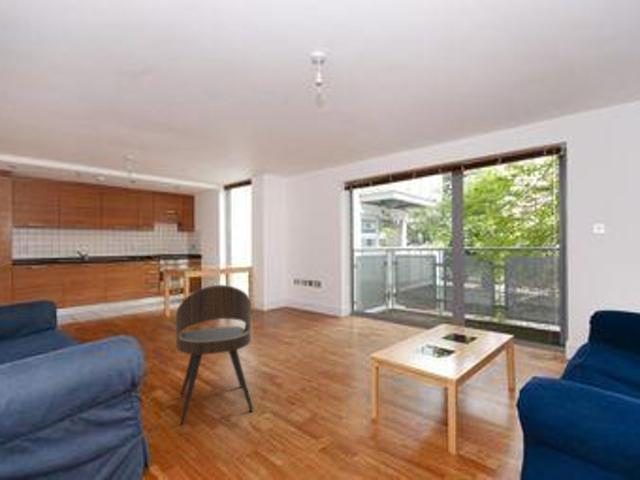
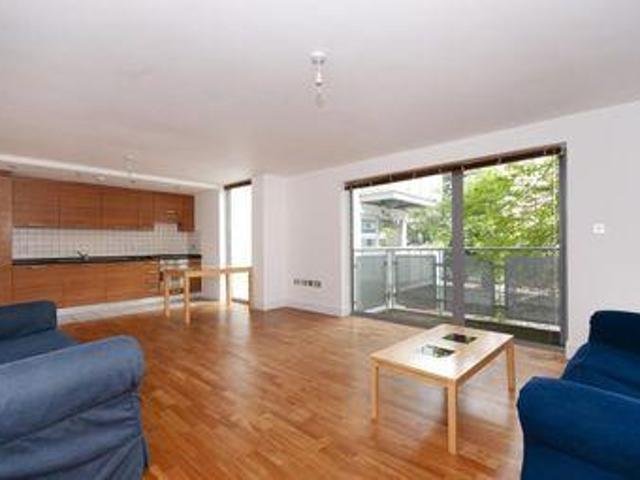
- dining chair [175,284,254,424]
